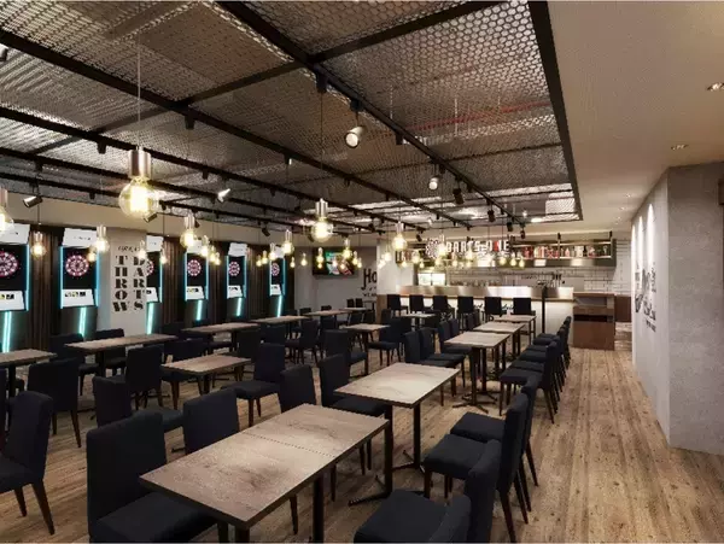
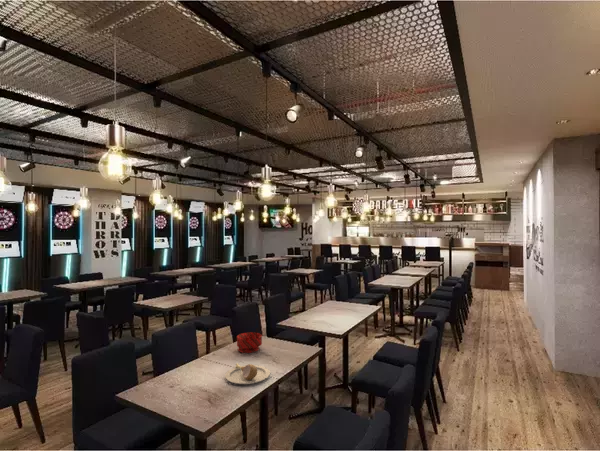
+ bowl [236,331,263,354]
+ plate [224,363,271,385]
